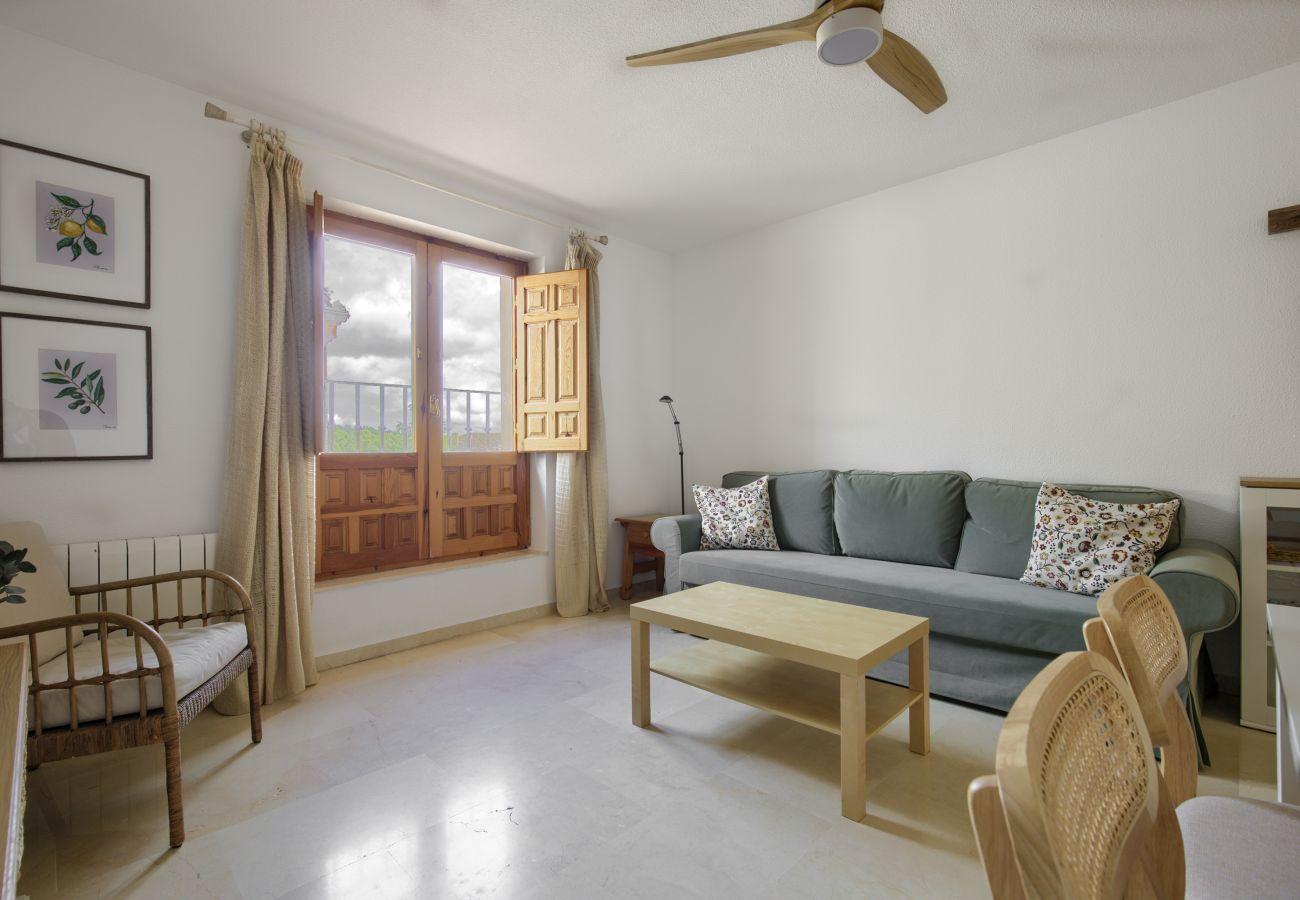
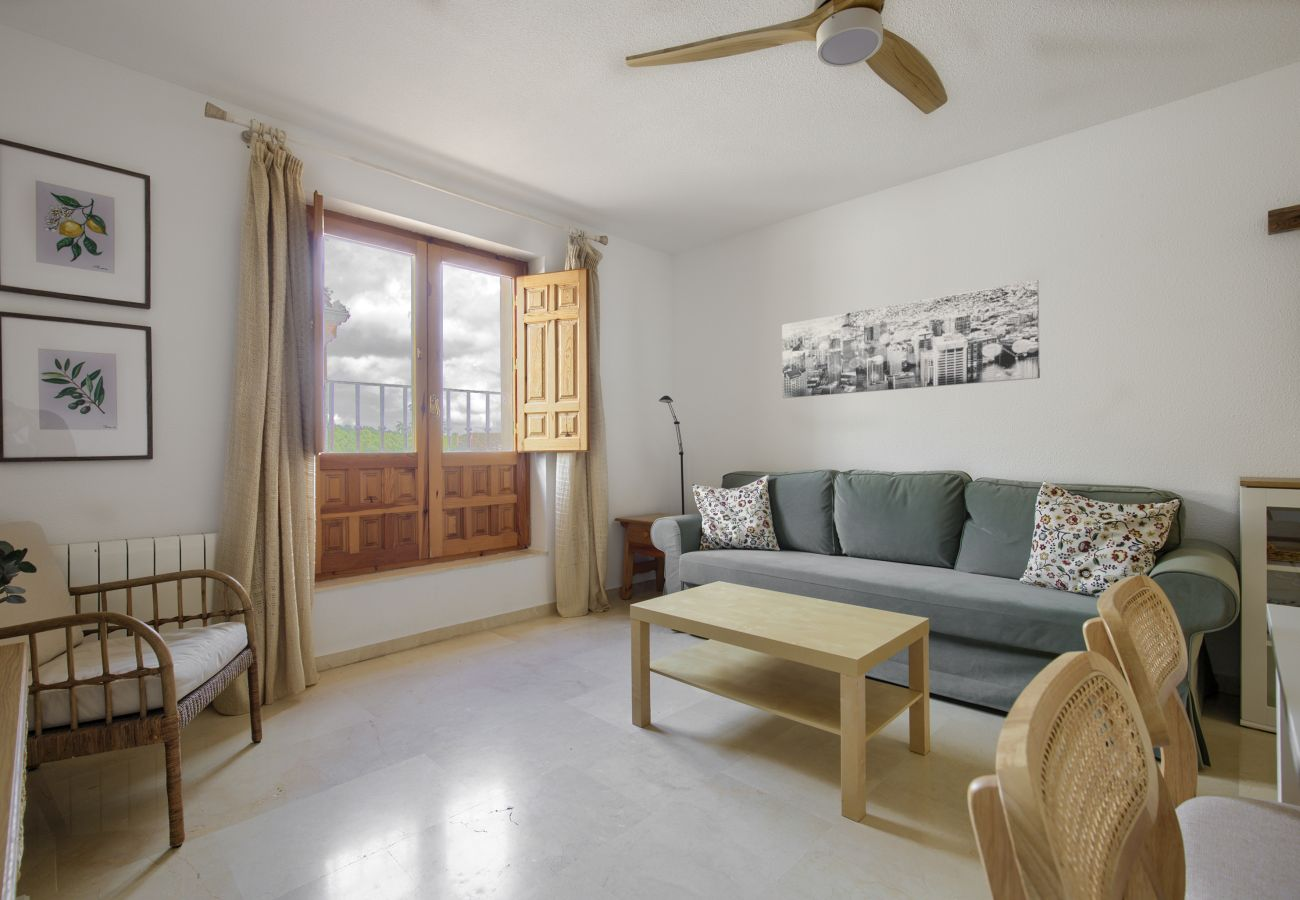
+ wall art [781,279,1041,399]
